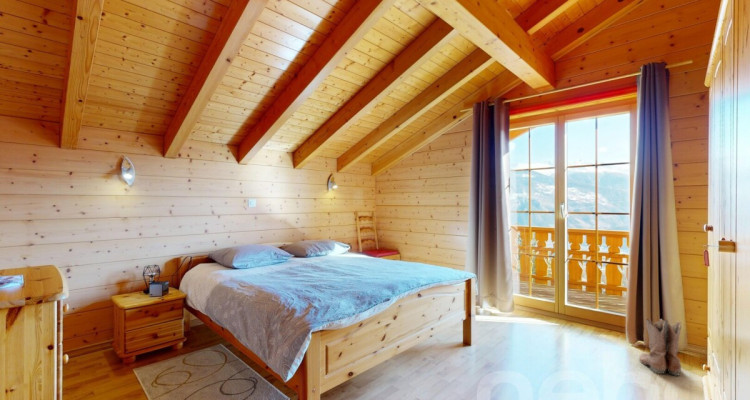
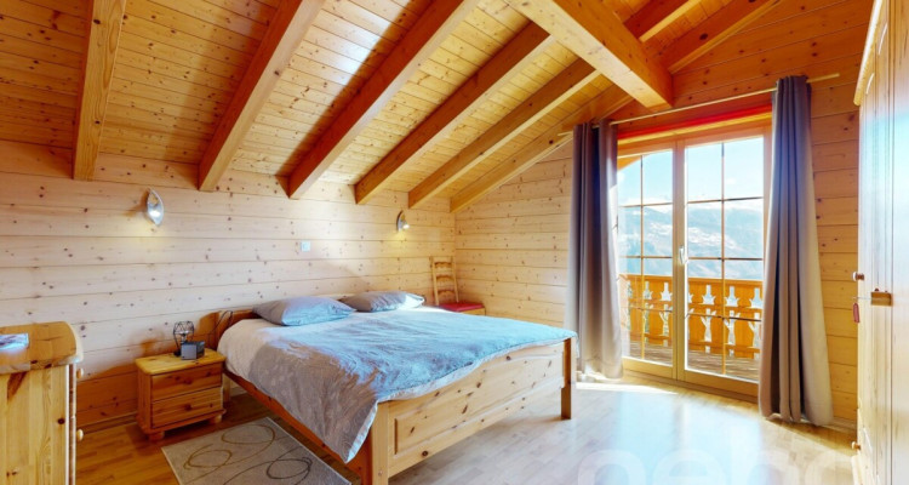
- boots [638,318,682,377]
